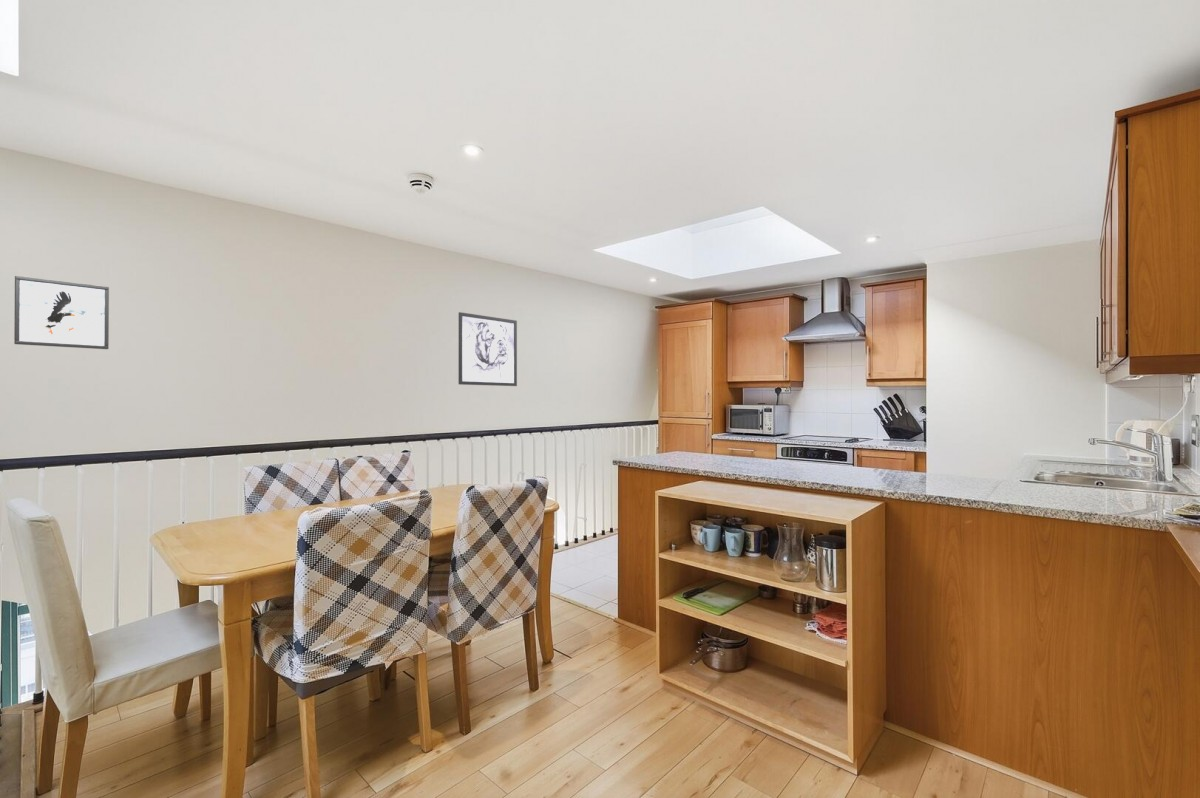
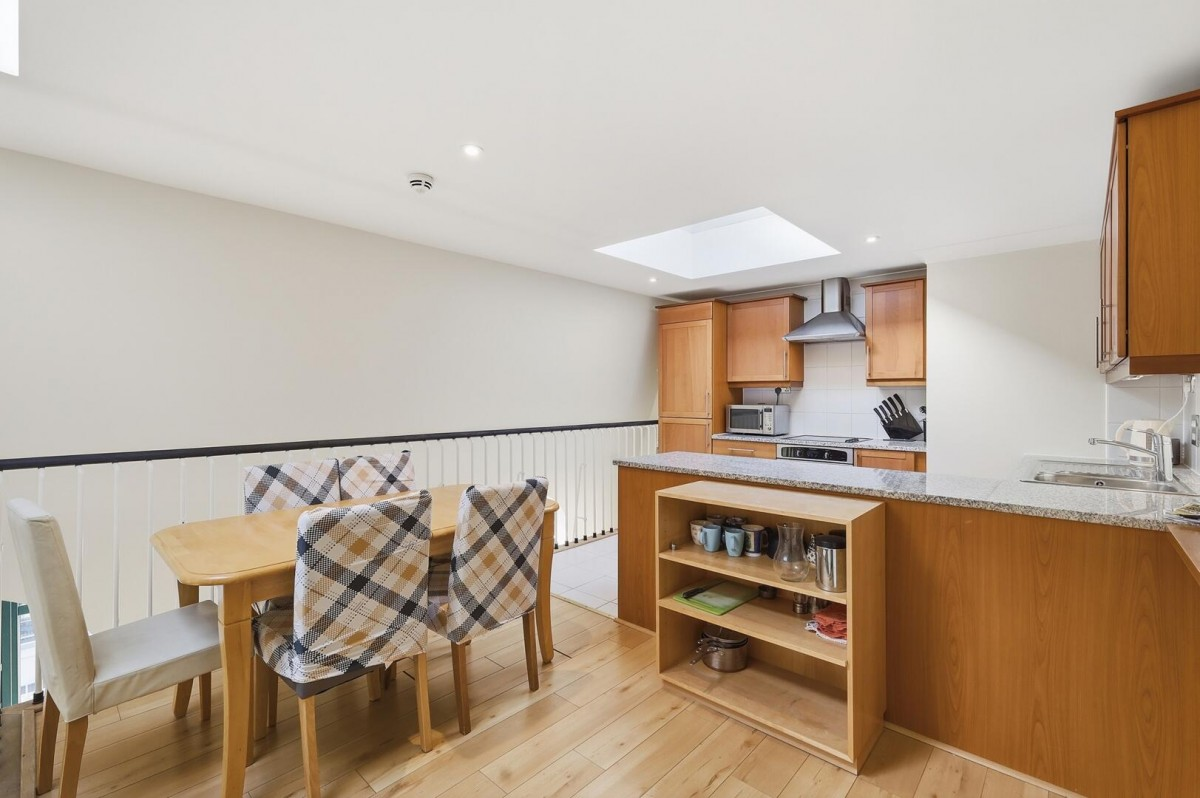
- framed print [13,275,110,350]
- wall art [458,311,518,387]
